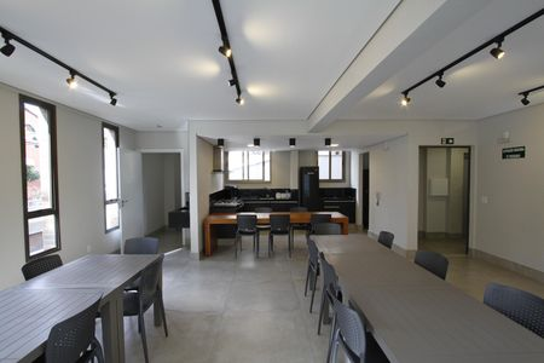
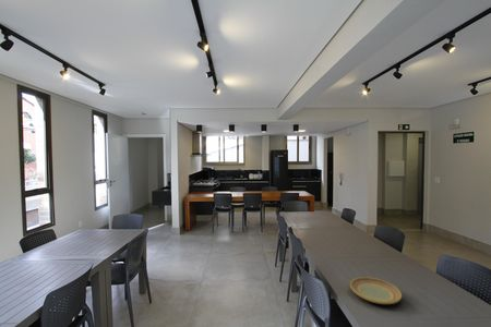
+ plate [349,276,403,305]
